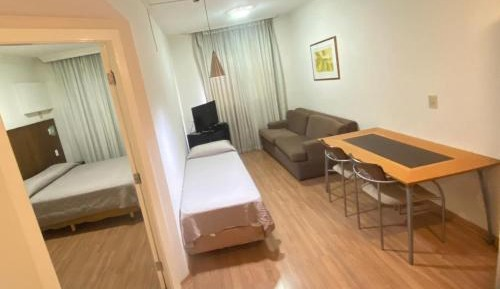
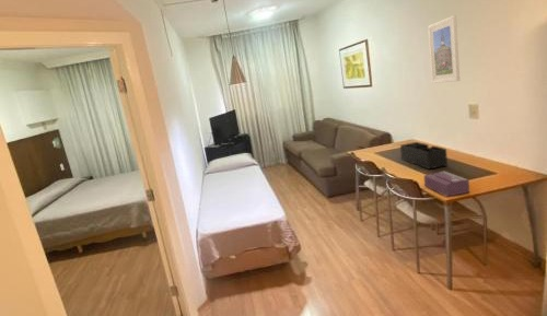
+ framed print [427,14,461,84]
+ tissue box [423,171,470,198]
+ desk organizer [399,141,449,169]
